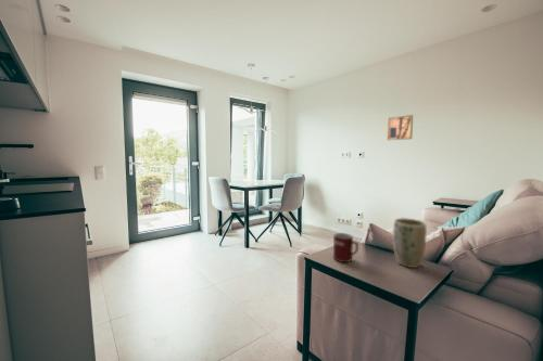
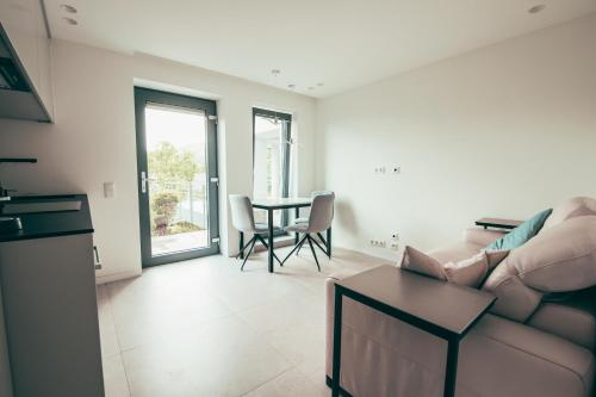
- mug [332,232,359,263]
- plant pot [392,217,428,269]
- wall art [387,114,414,141]
